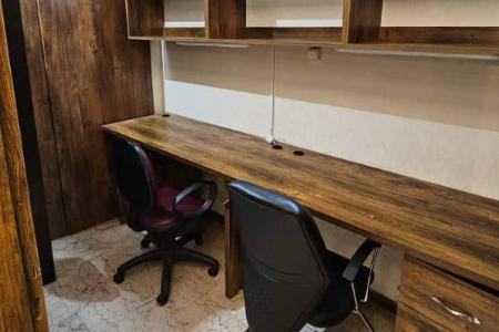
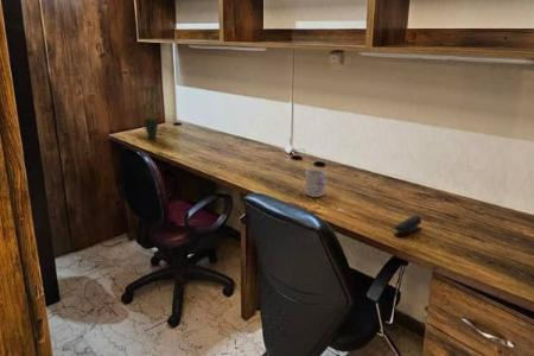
+ potted plant [136,82,163,140]
+ mug [304,169,330,198]
+ stapler [393,214,422,237]
